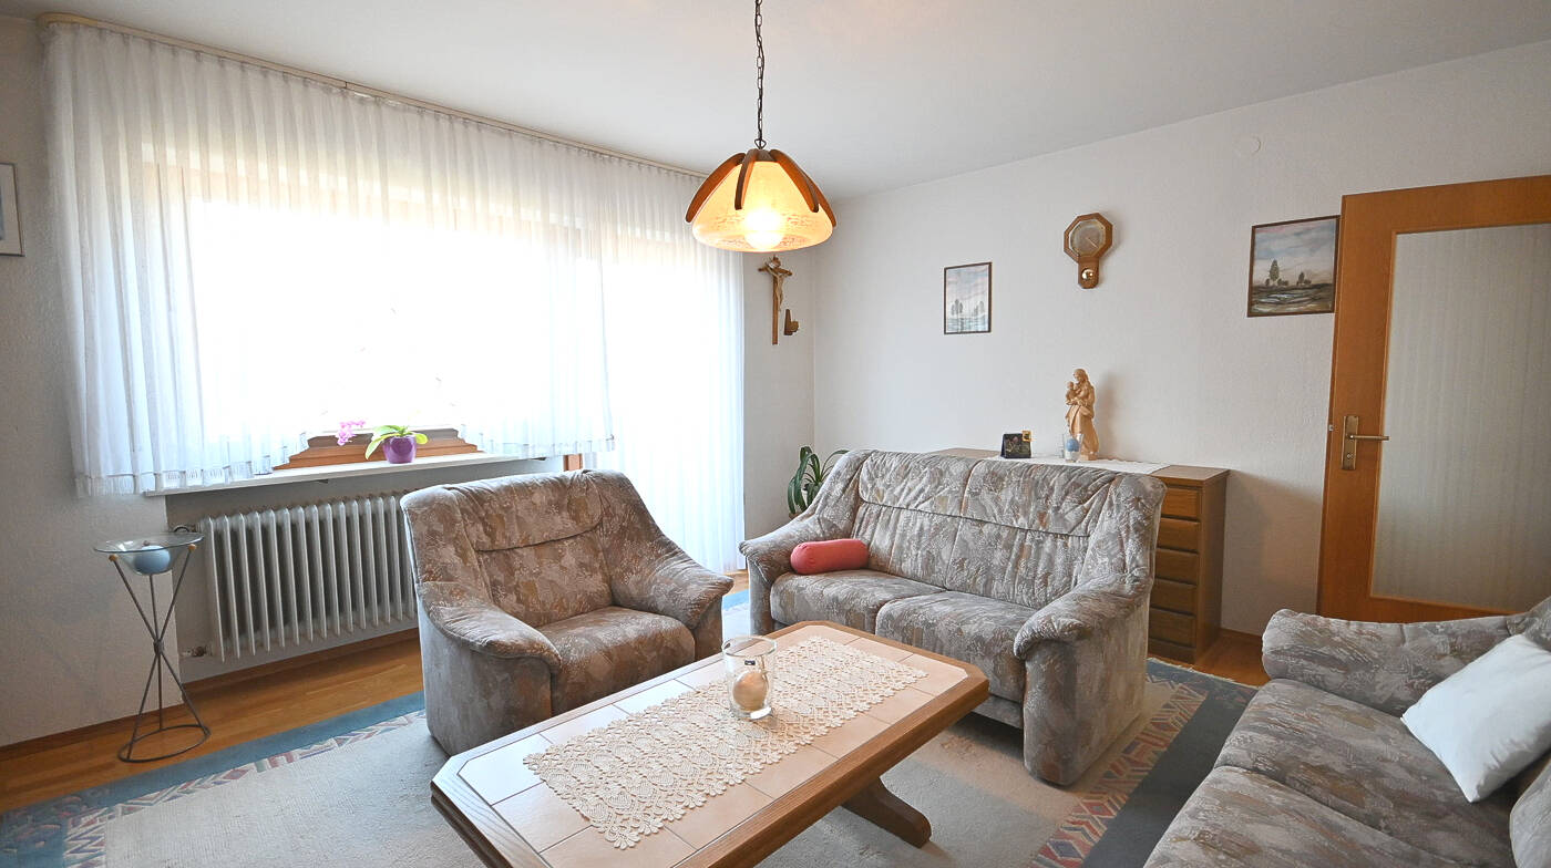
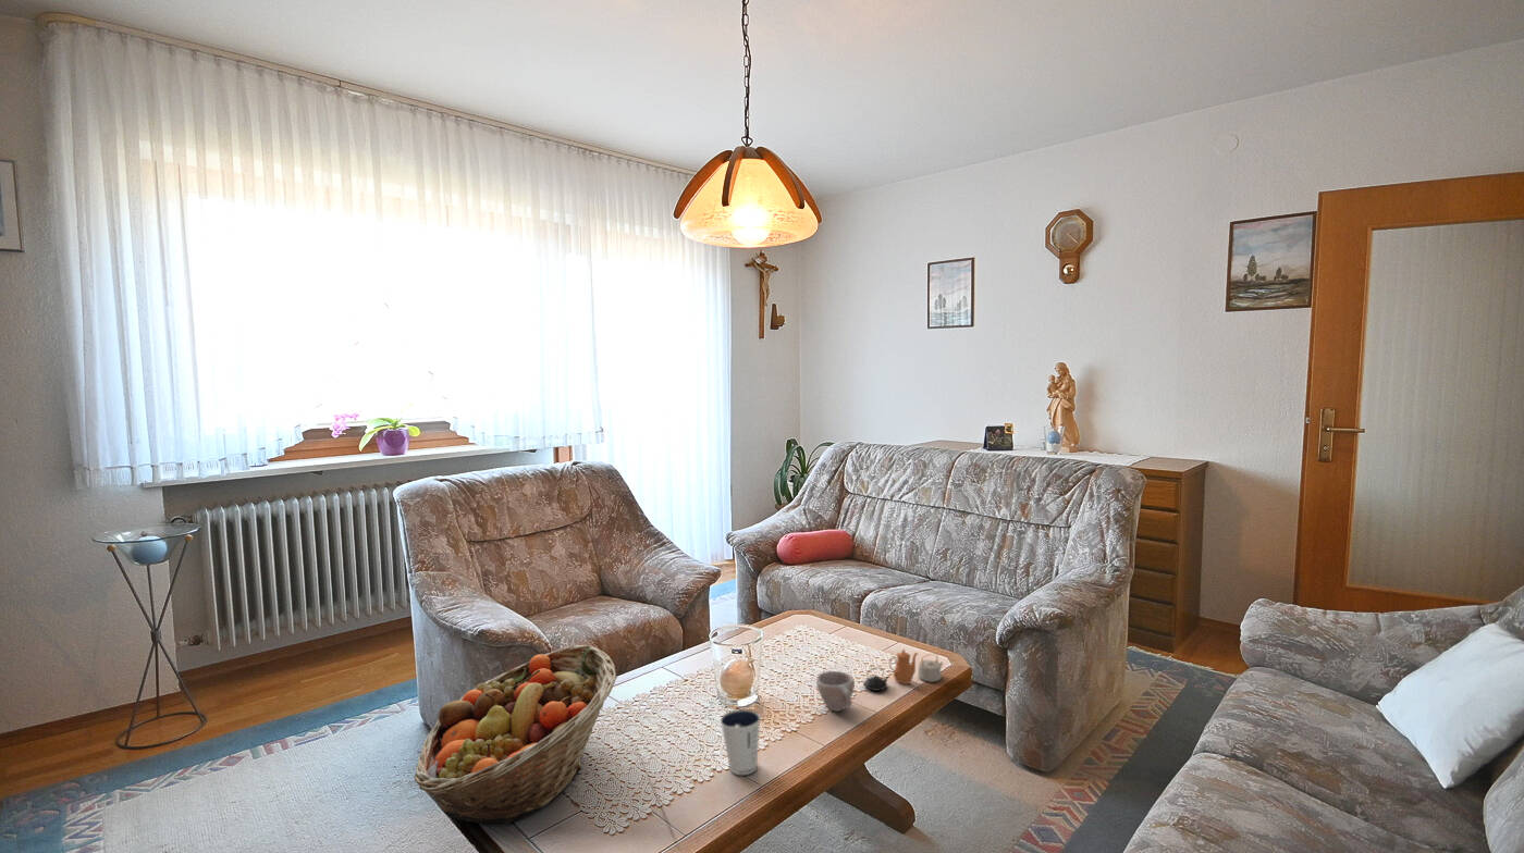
+ dixie cup [720,708,762,776]
+ fruit basket [414,643,618,826]
+ cup [815,670,856,713]
+ teapot [862,648,945,692]
